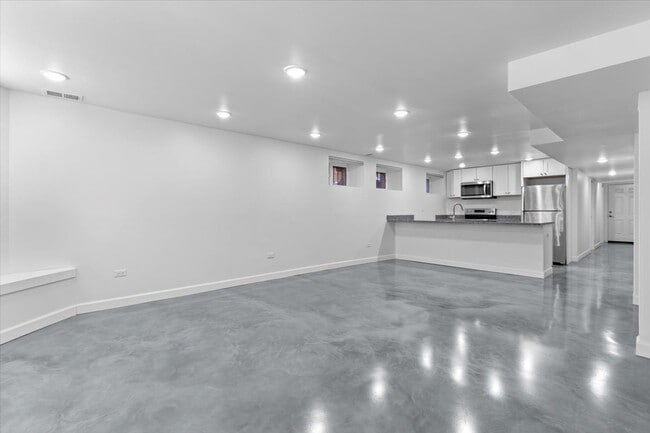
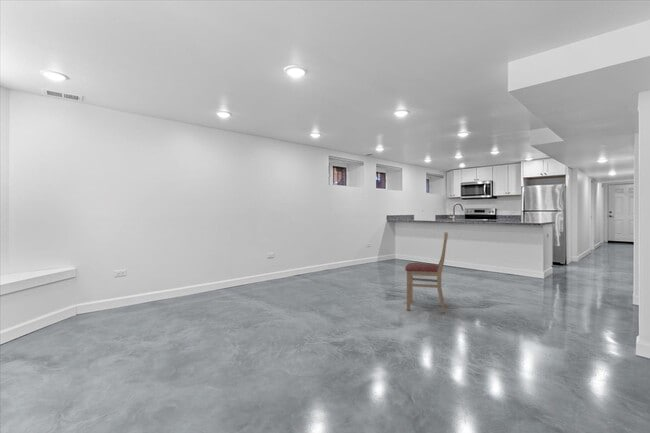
+ chair [404,231,449,314]
